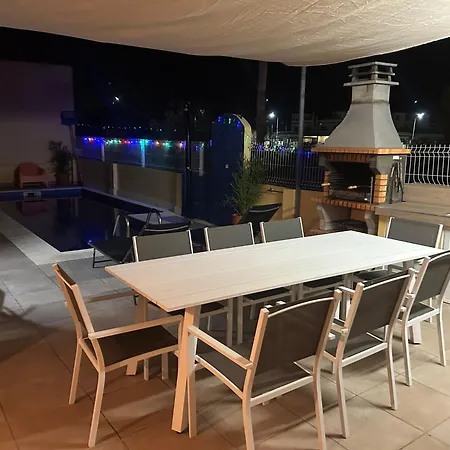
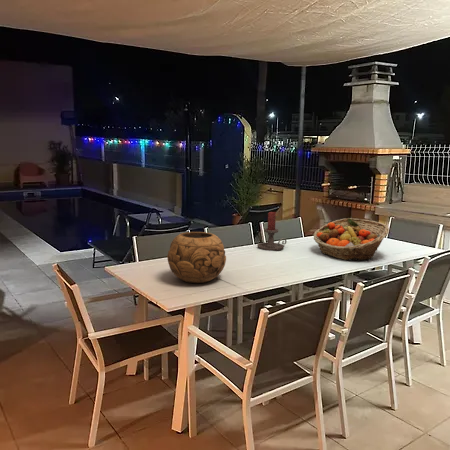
+ candle holder [256,211,288,252]
+ decorative bowl [166,231,227,284]
+ fruit basket [312,217,390,262]
